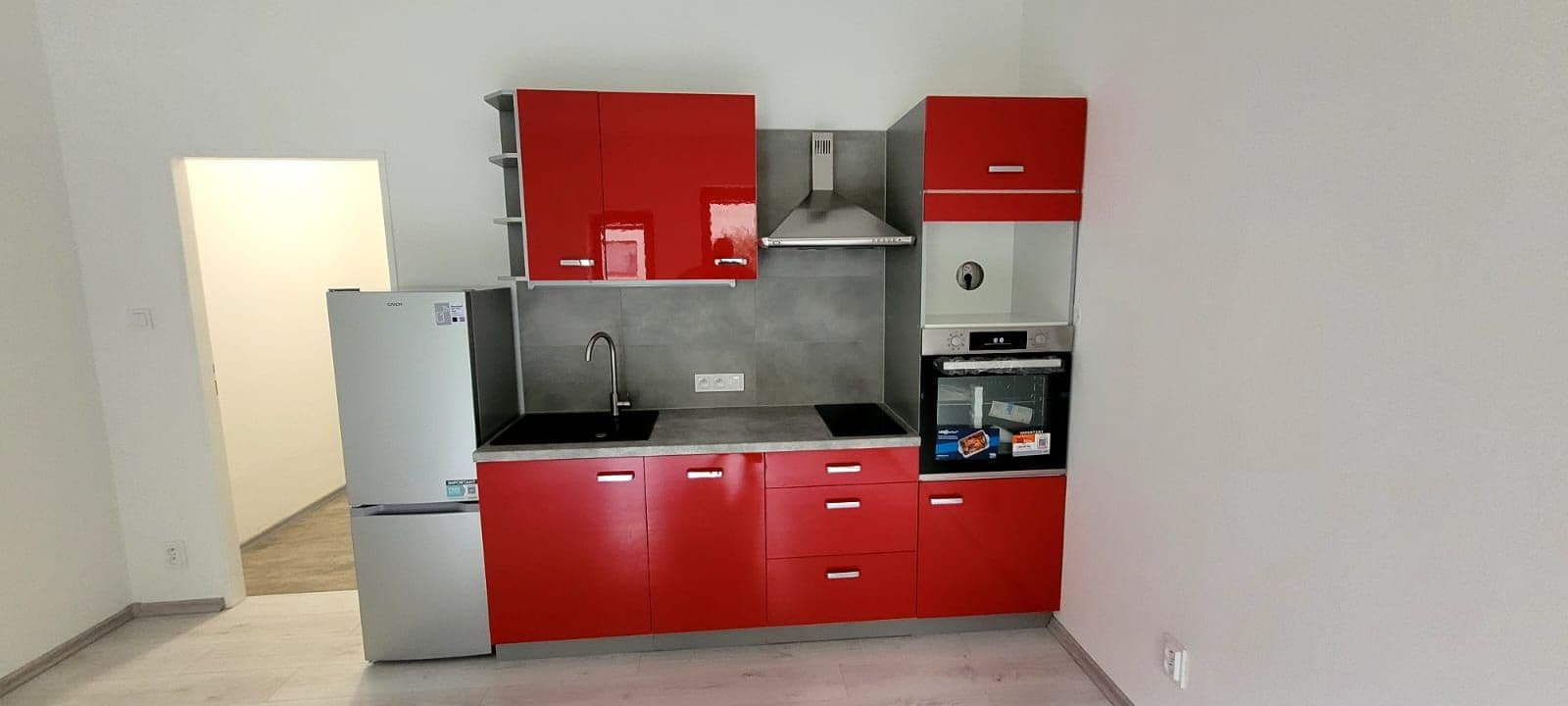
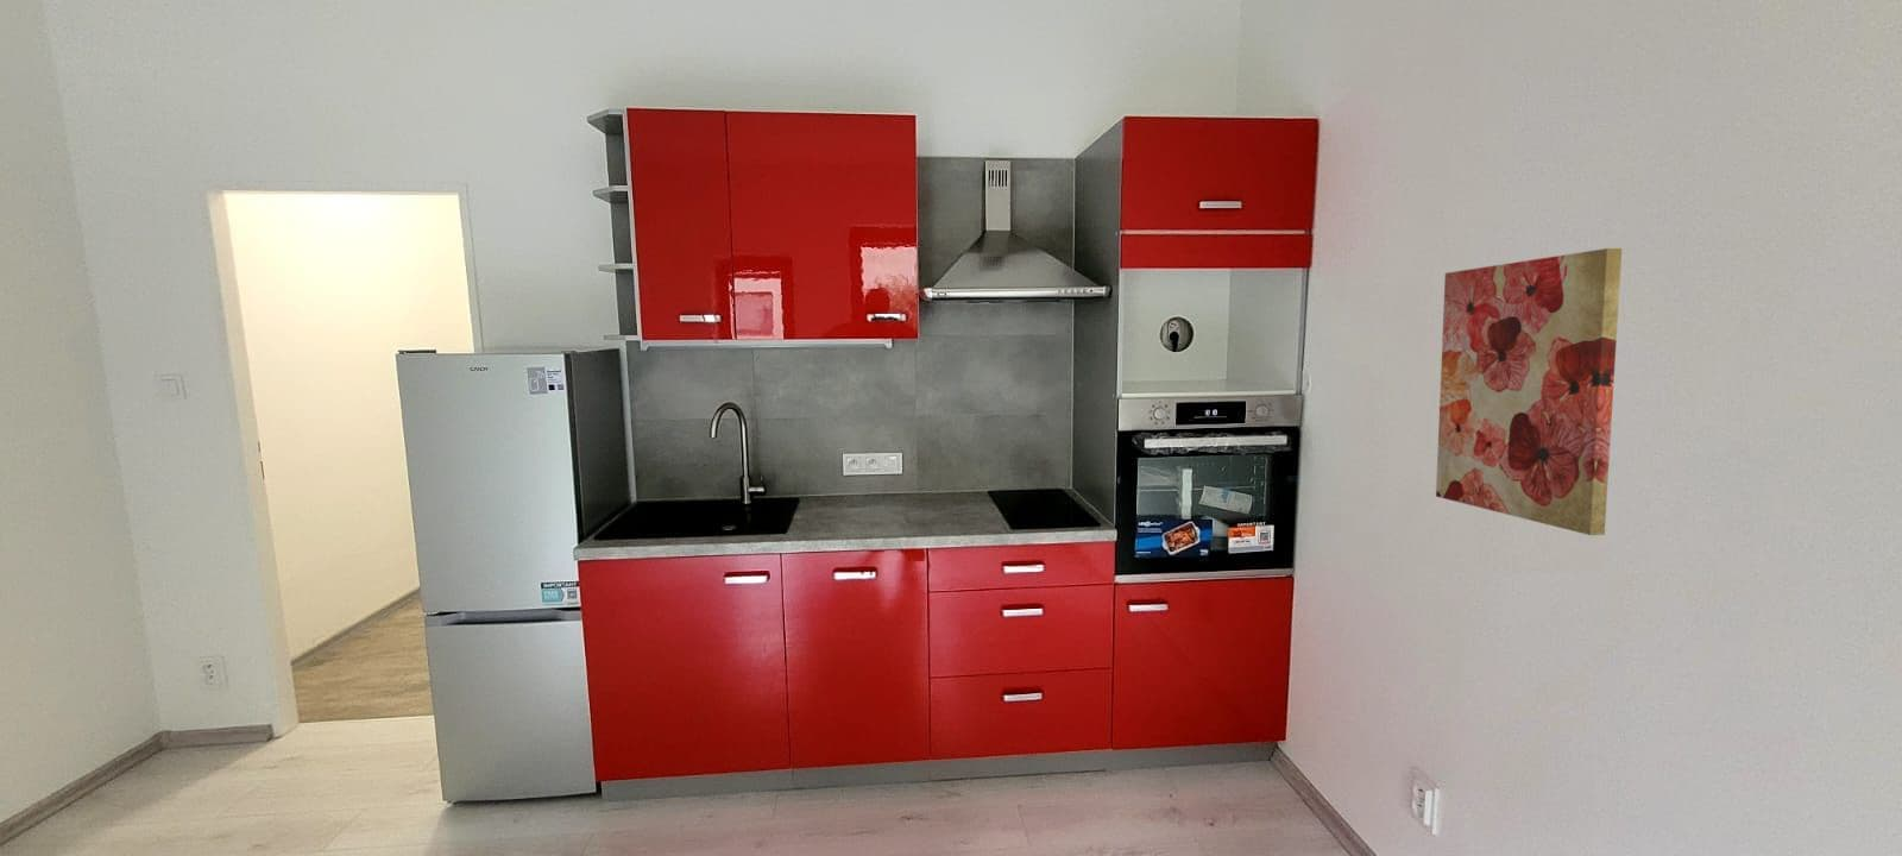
+ wall art [1435,247,1623,536]
